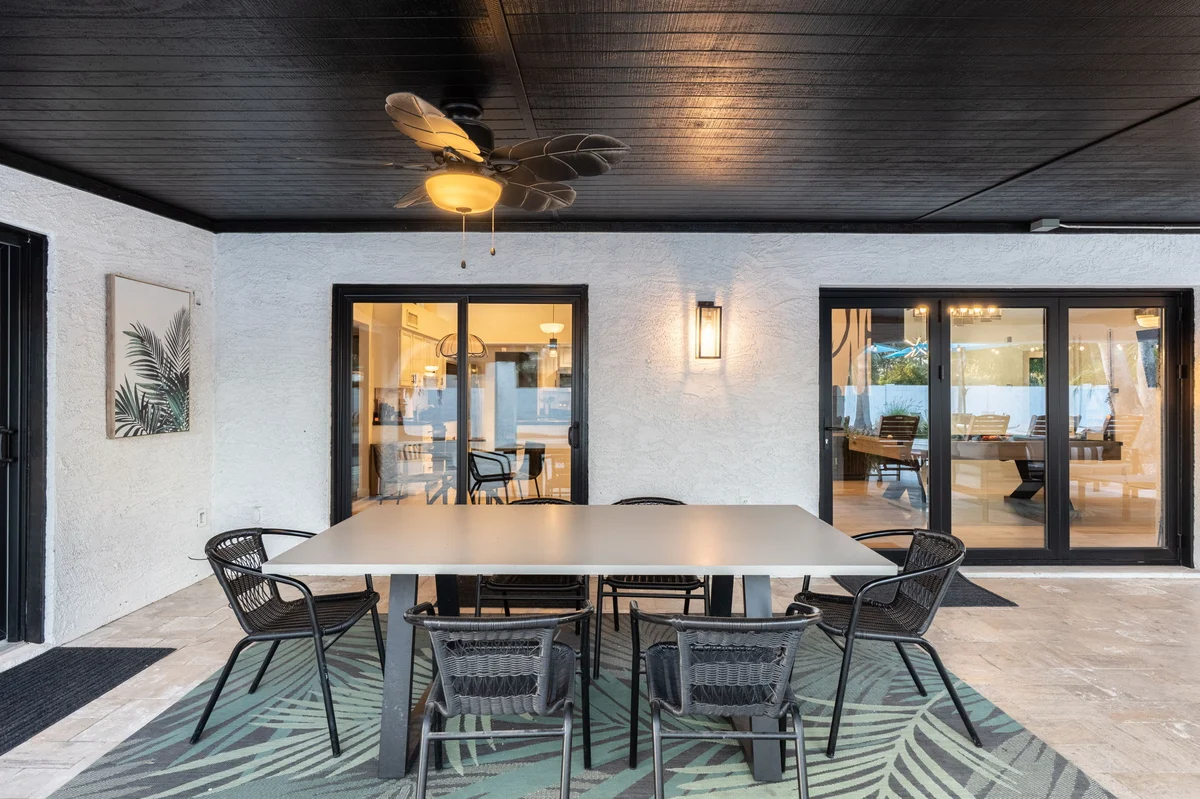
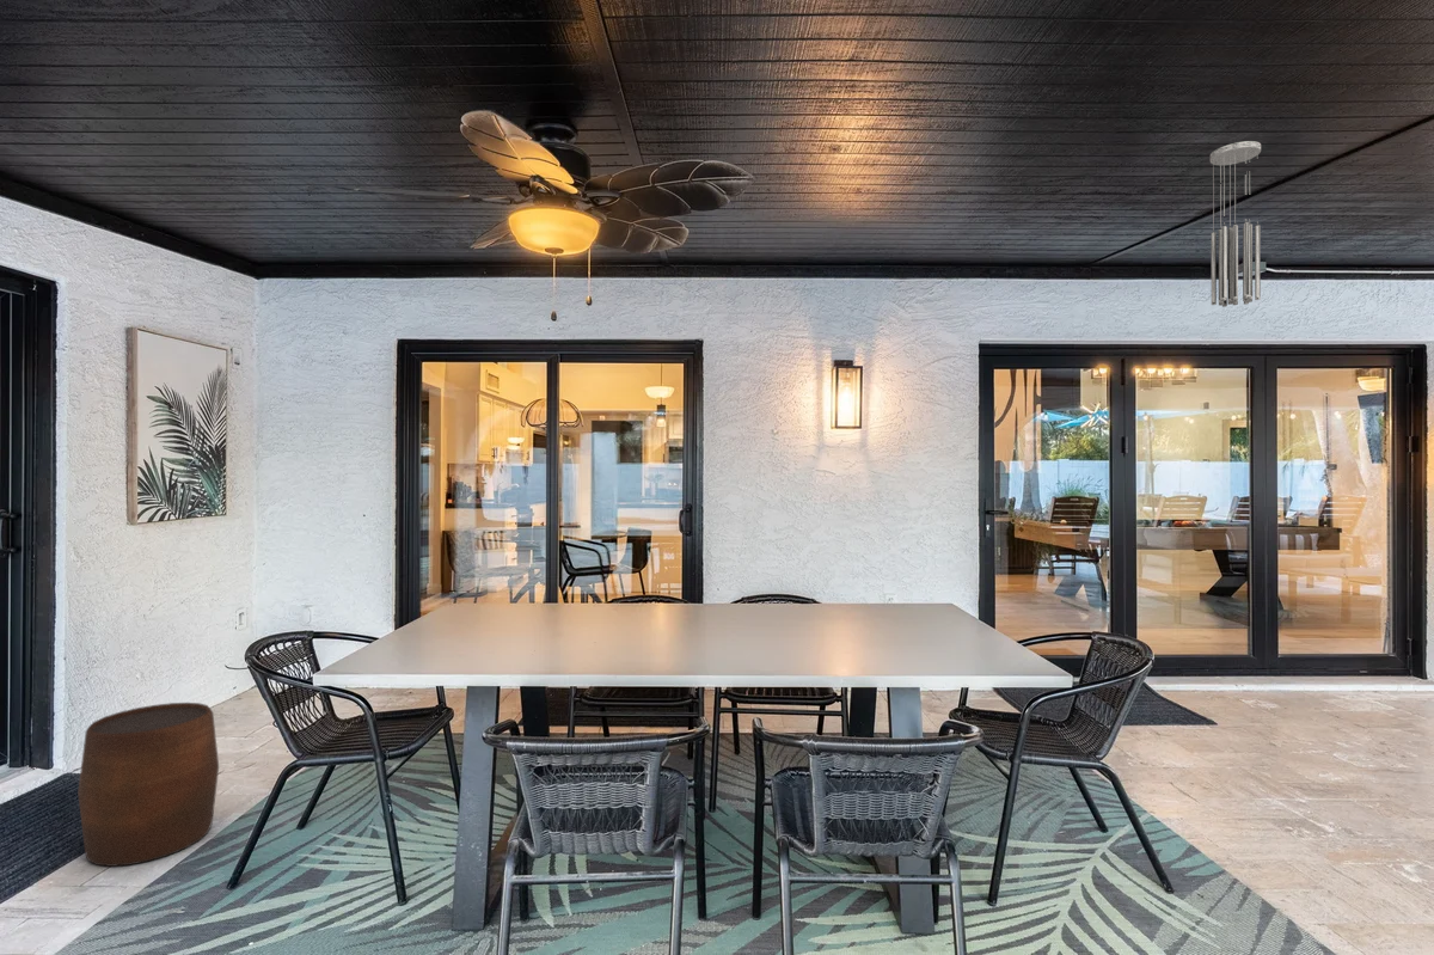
+ wind chime [1209,140,1262,308]
+ stool [76,702,220,868]
